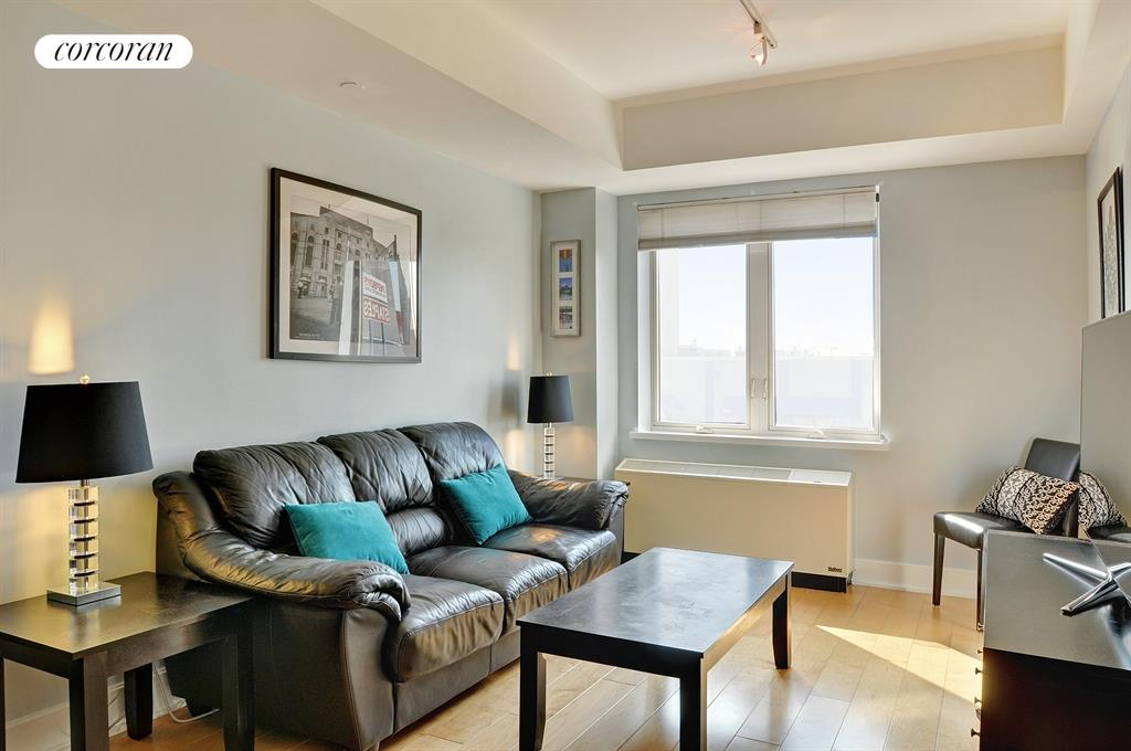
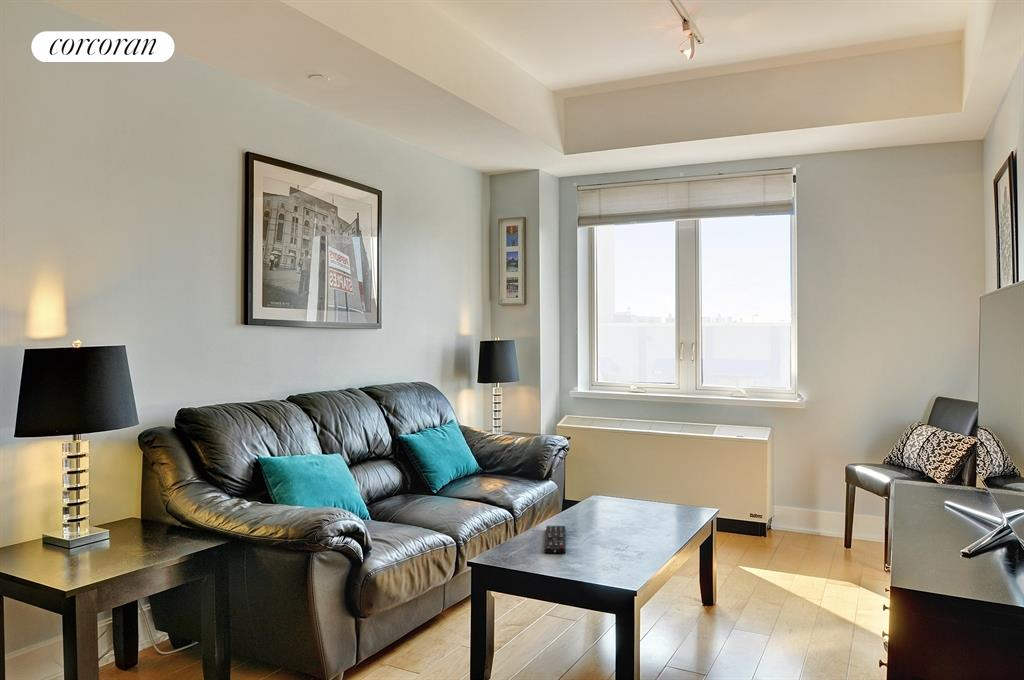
+ remote control [543,525,567,554]
